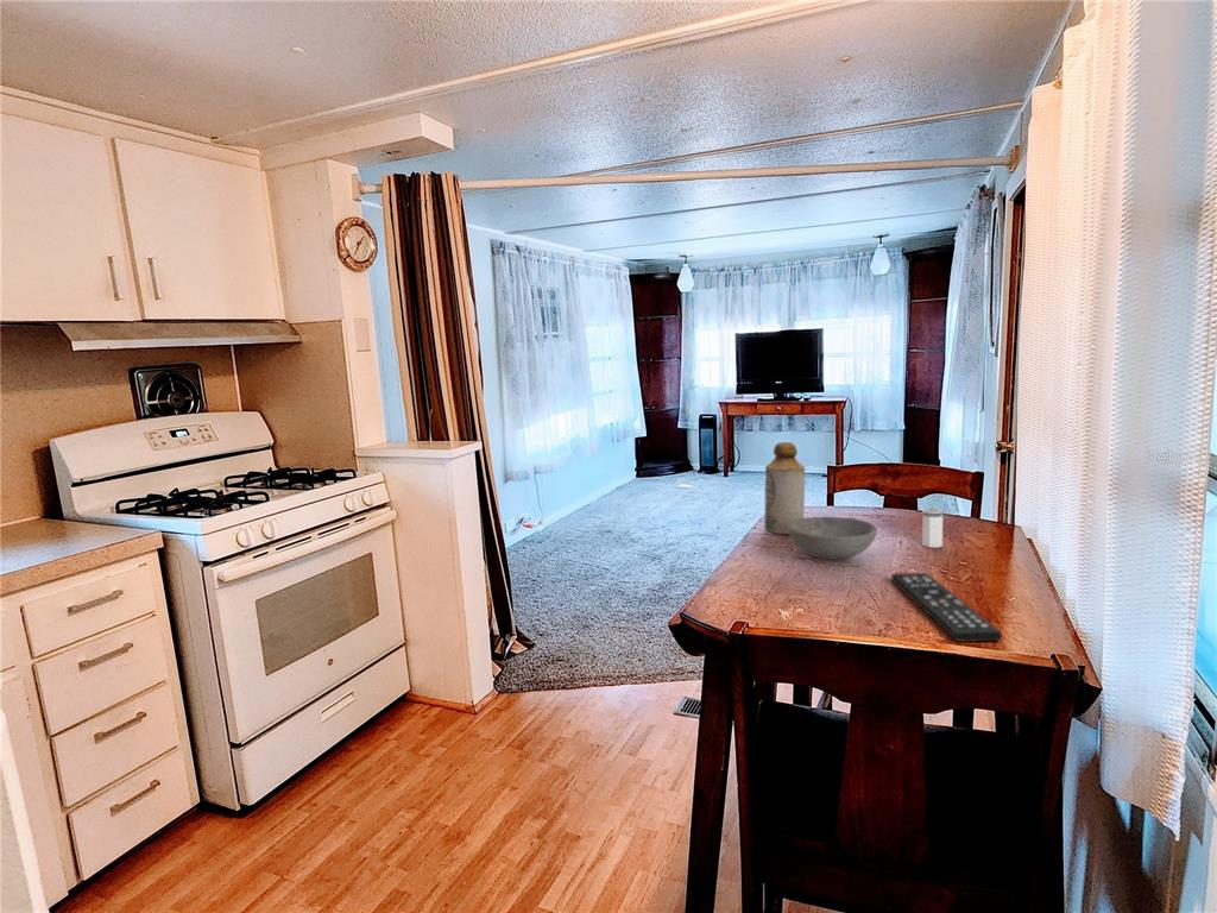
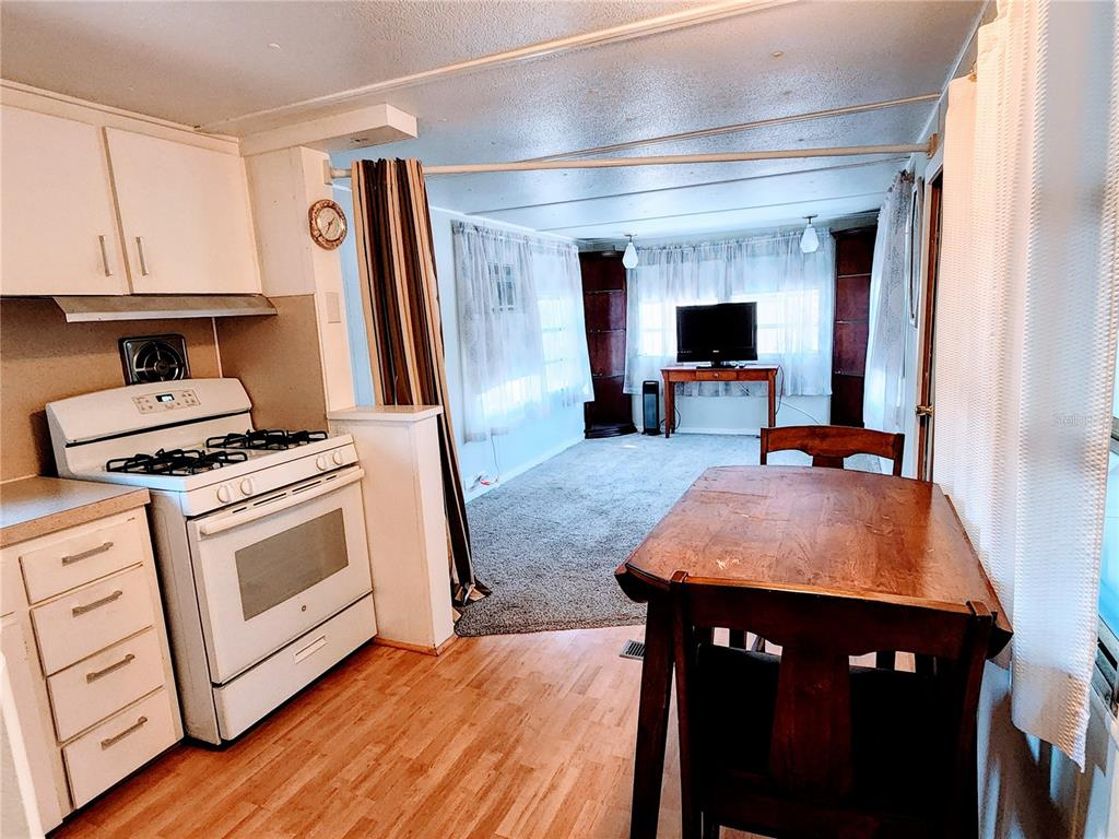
- salt shaker [921,508,945,549]
- remote control [890,571,1003,643]
- bowl [788,516,878,560]
- bottle [763,441,806,535]
